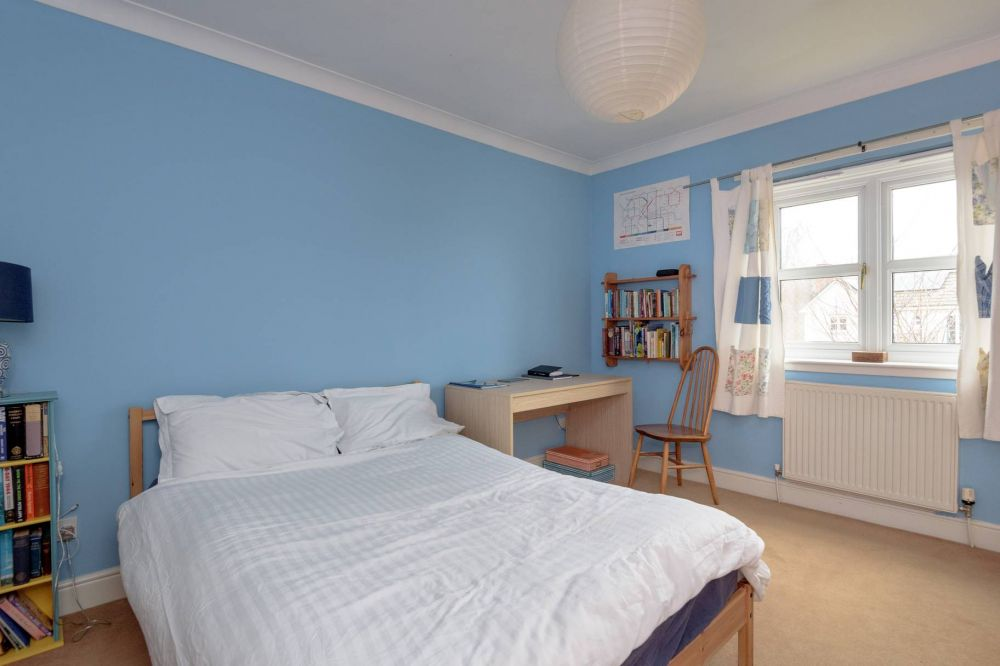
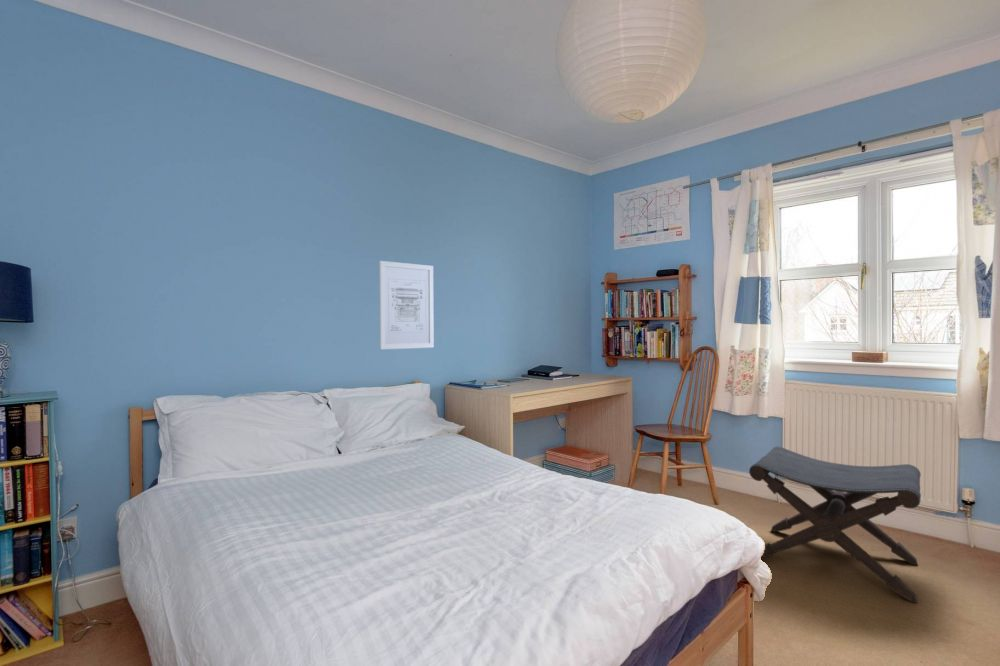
+ footstool [748,446,922,604]
+ wall art [378,260,435,350]
